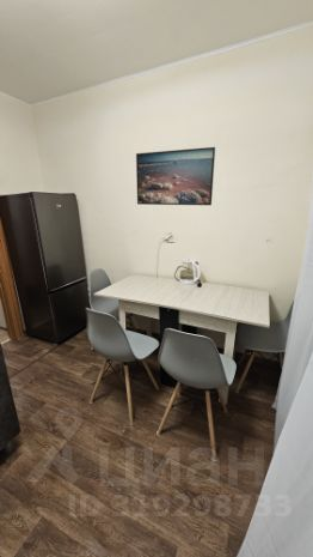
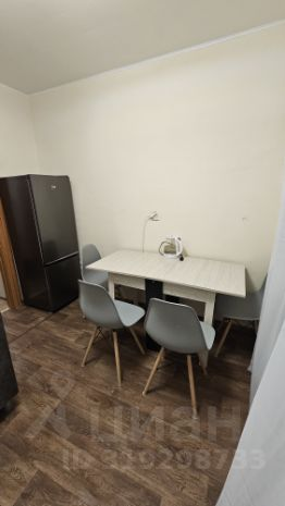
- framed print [135,146,216,206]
